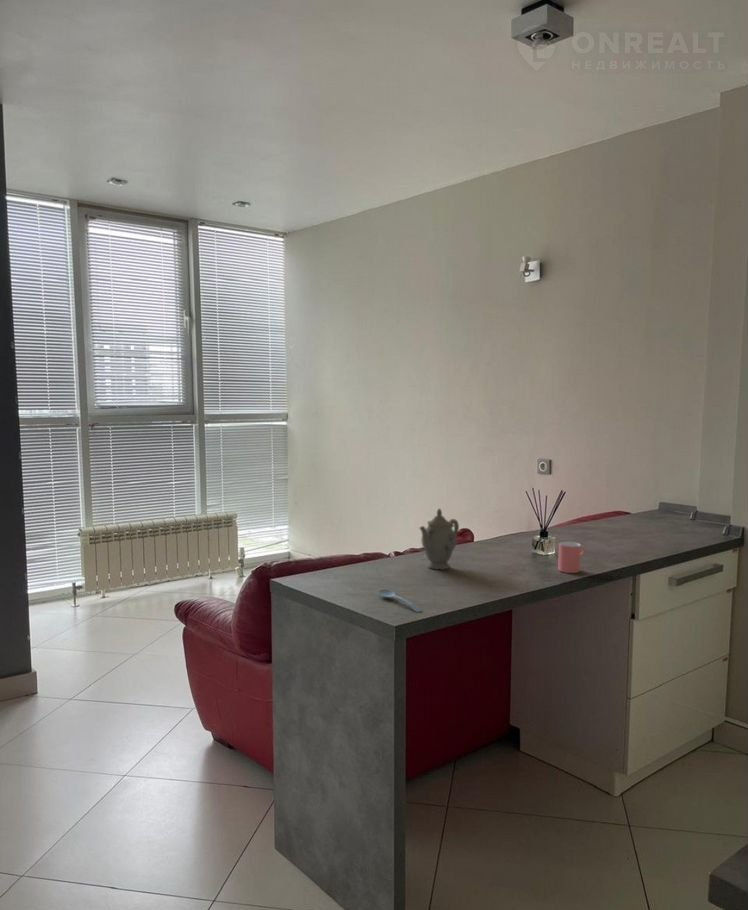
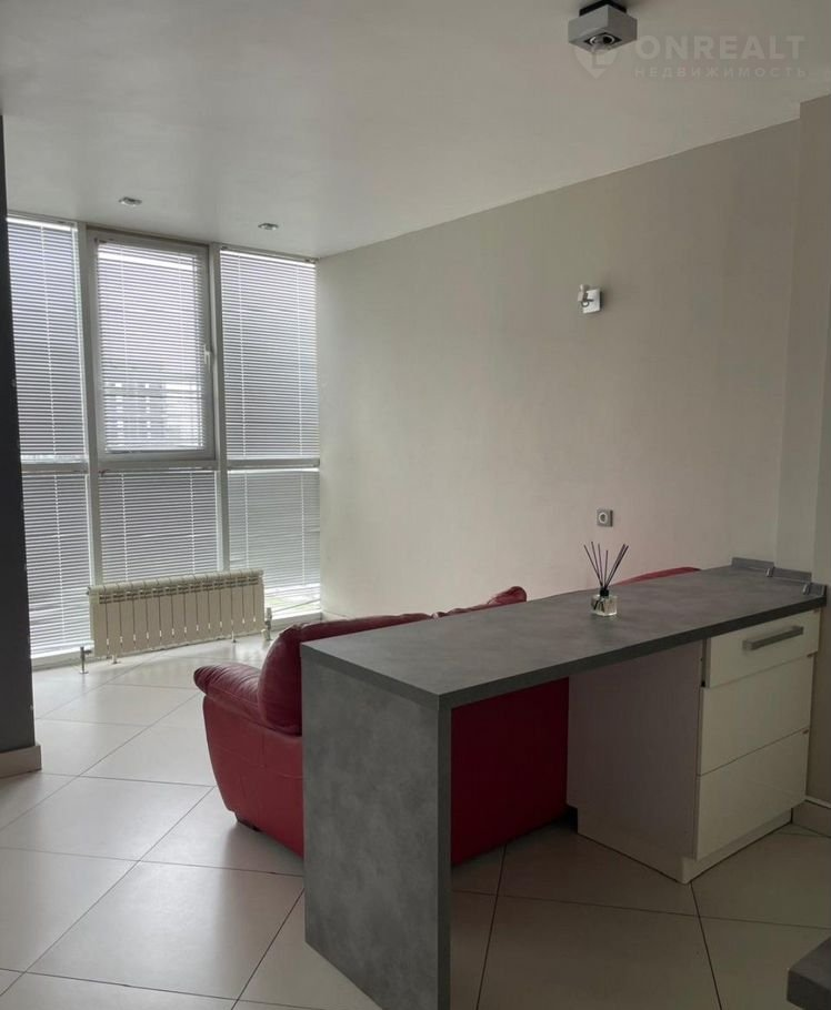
- chinaware [418,507,460,571]
- cup [557,541,586,574]
- spoon [377,589,423,613]
